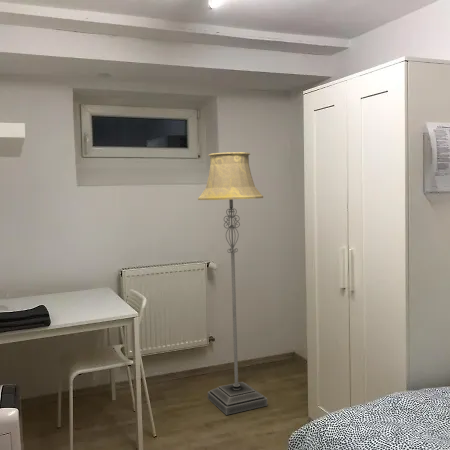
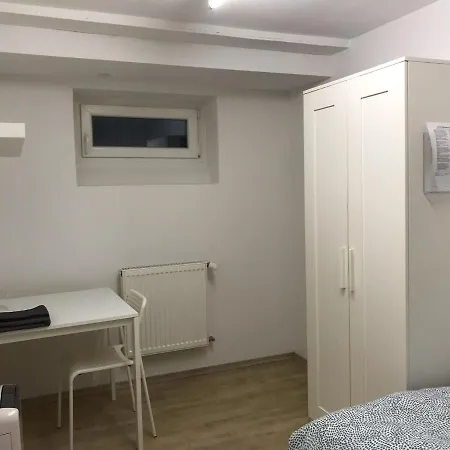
- floor lamp [197,151,268,416]
